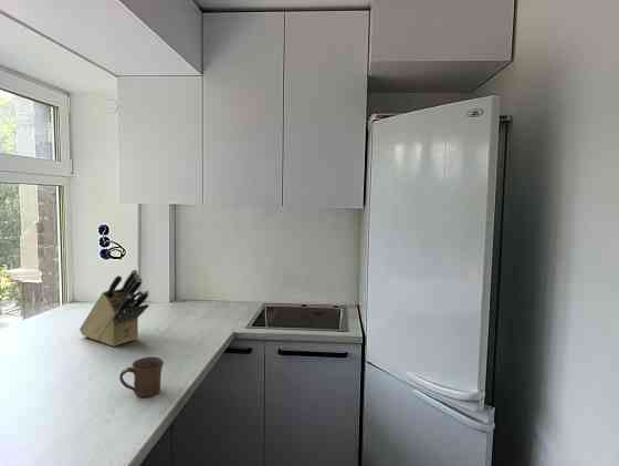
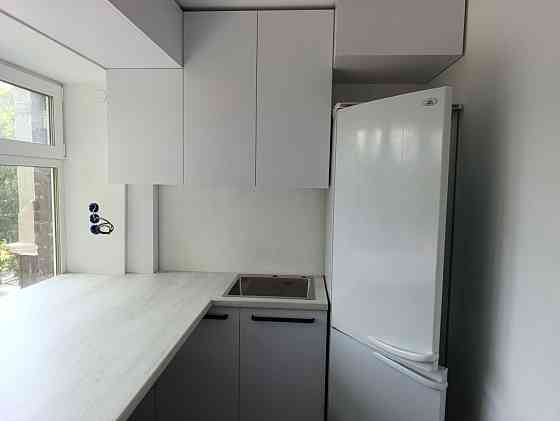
- mug [118,356,165,398]
- knife block [78,269,150,348]
